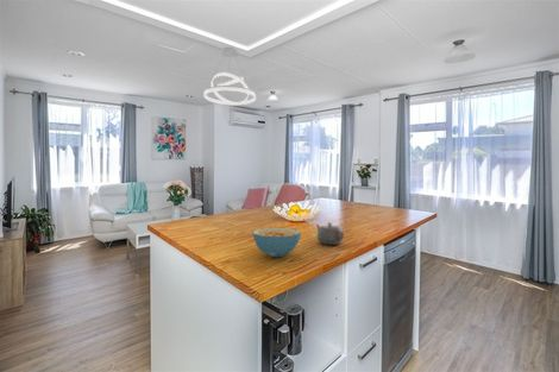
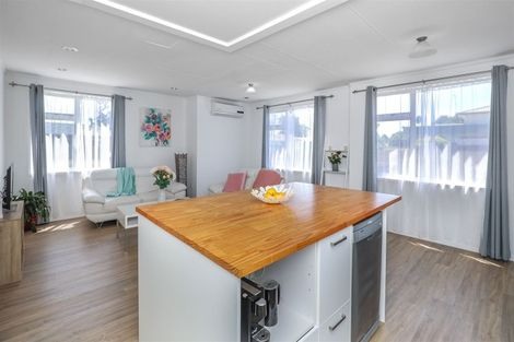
- teapot [315,222,345,246]
- cereal bowl [252,227,302,258]
- pendant light [203,46,257,106]
